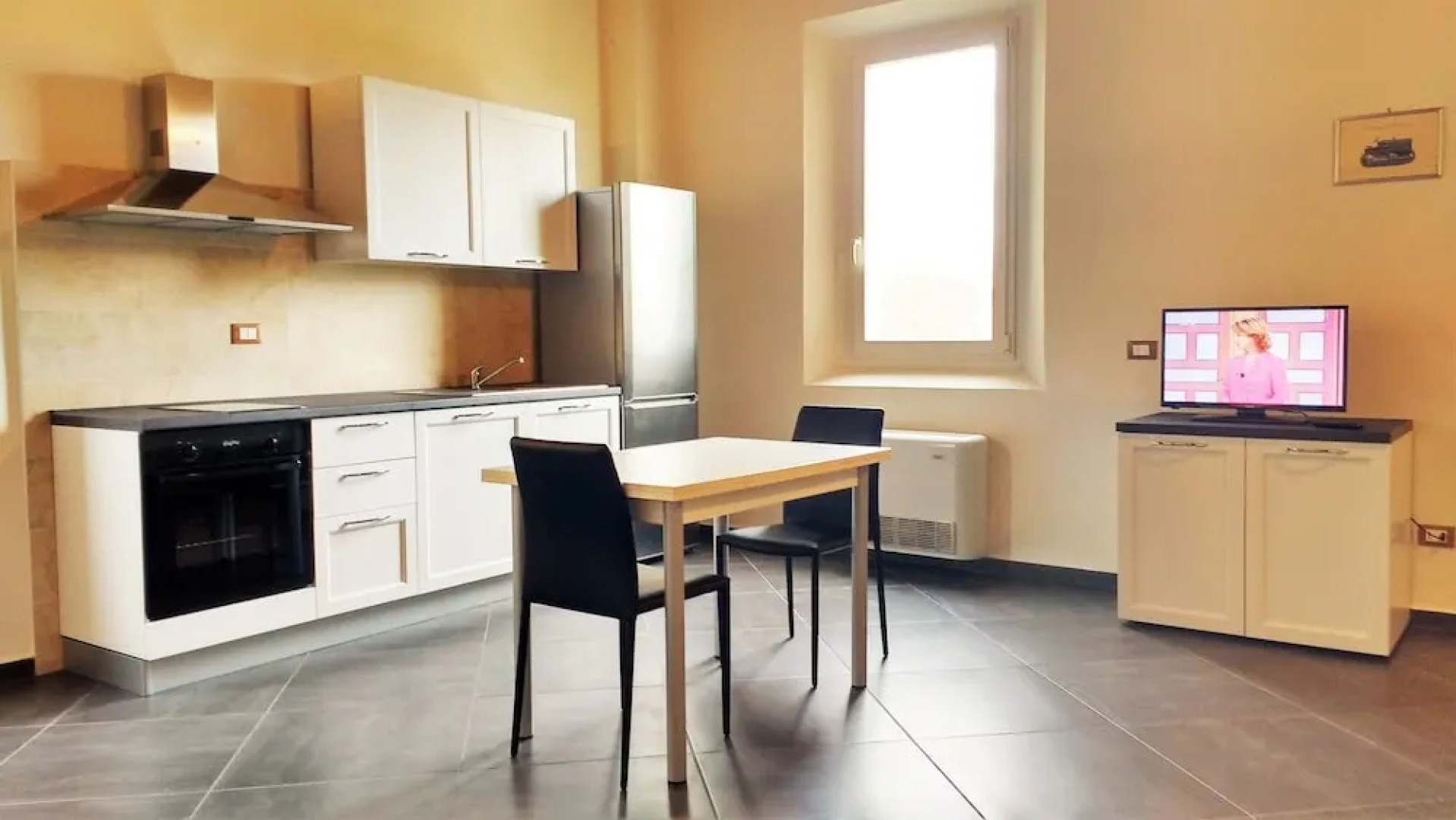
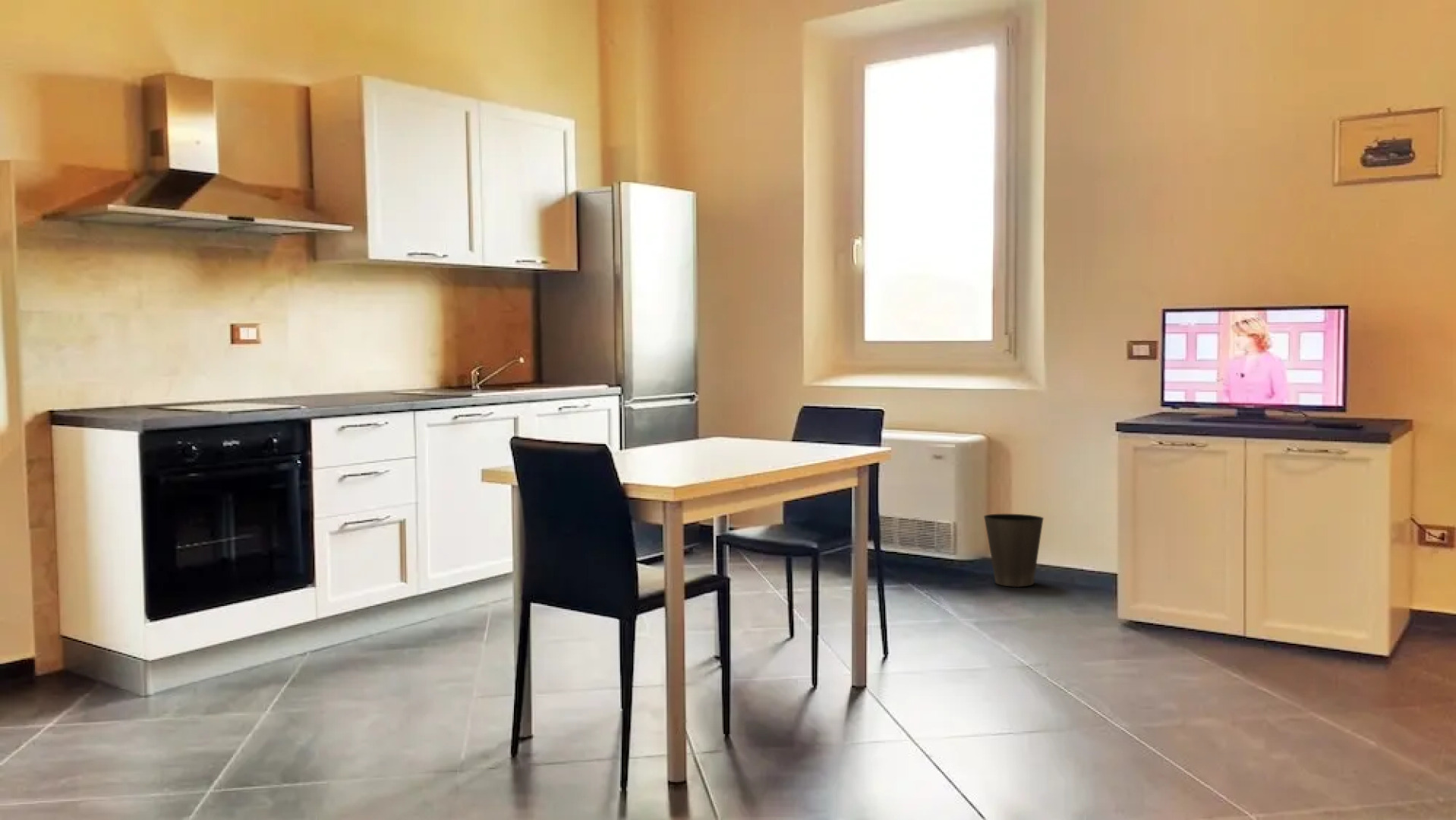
+ waste basket [983,513,1045,588]
